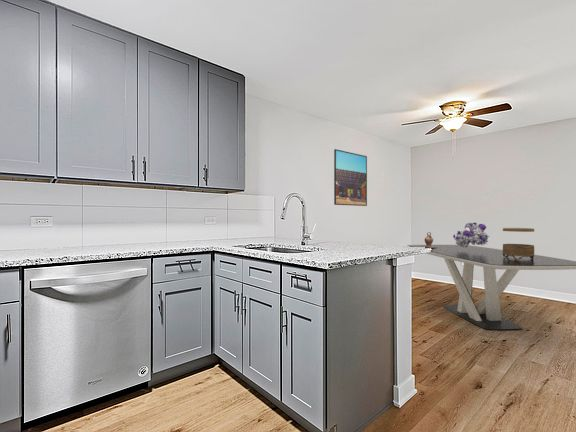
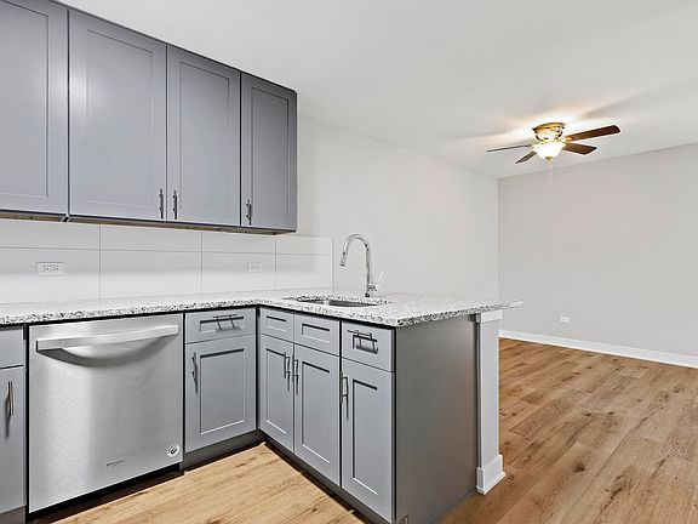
- decorative container [502,227,535,260]
- dining table [406,244,576,331]
- bouquet [452,222,490,247]
- ceramic jug [417,231,437,249]
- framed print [333,148,368,207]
